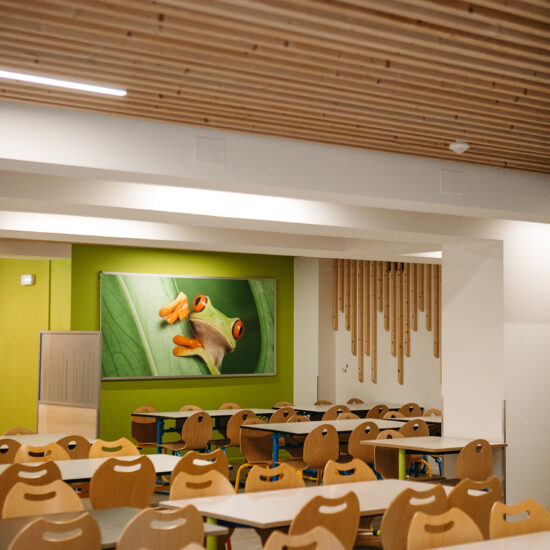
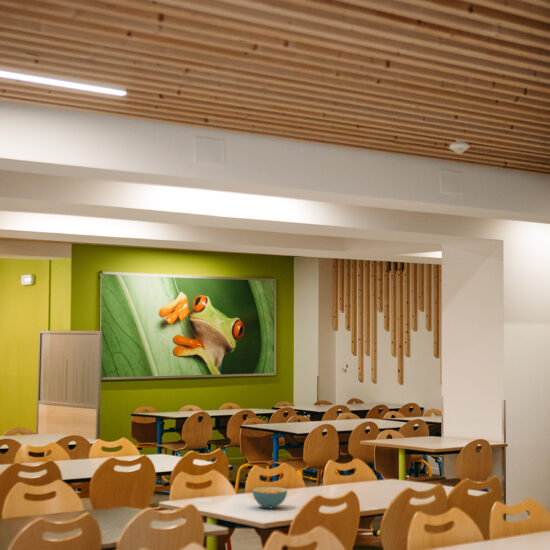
+ cereal bowl [251,486,288,509]
